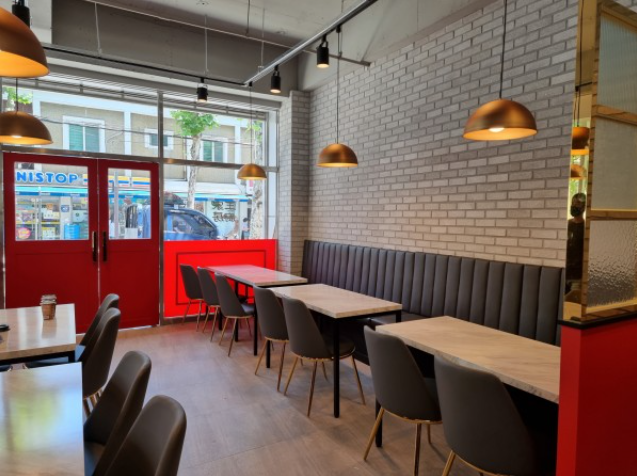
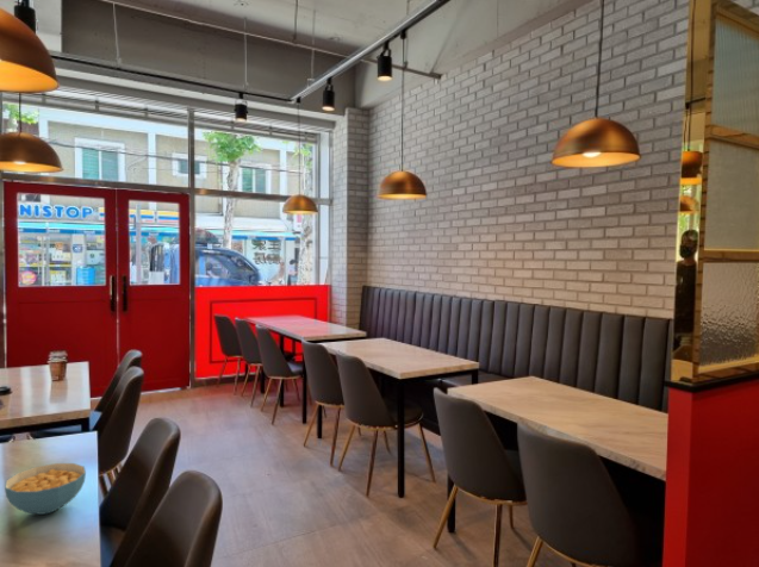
+ cereal bowl [4,462,87,516]
